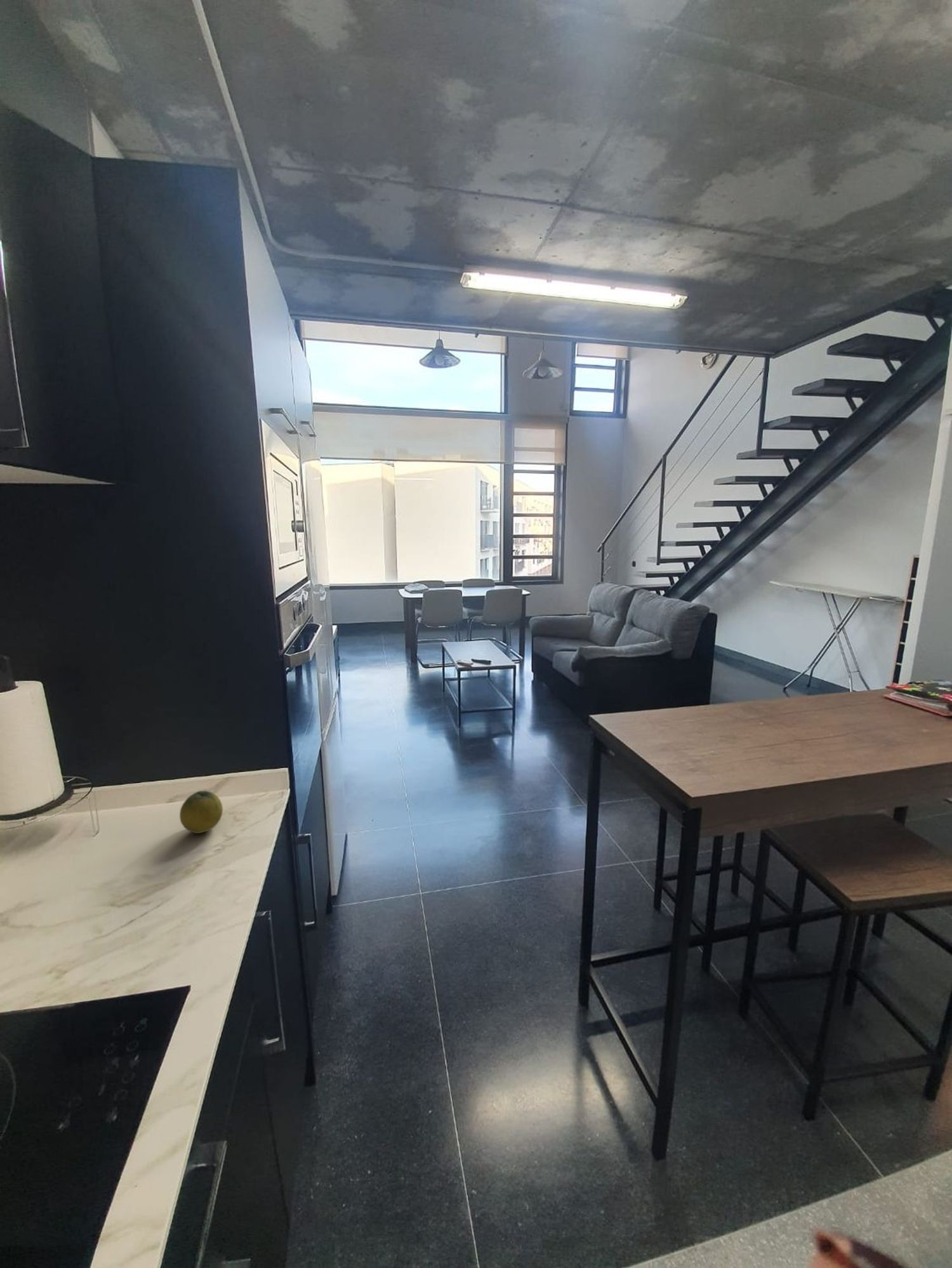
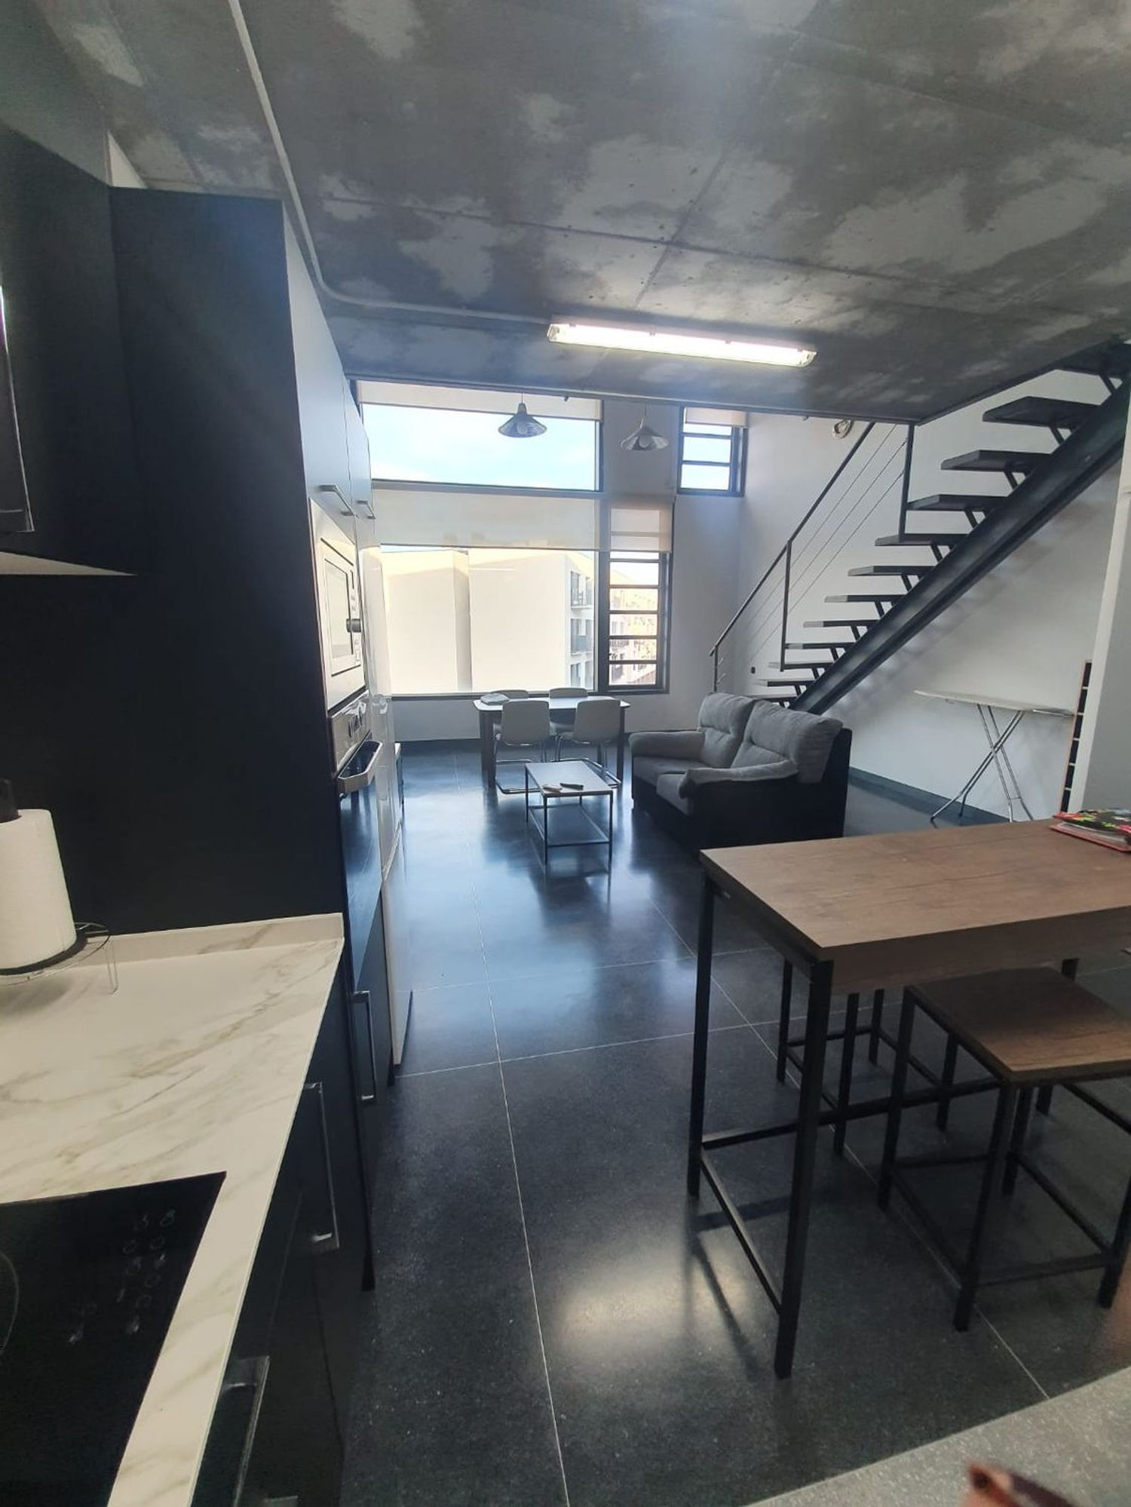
- fruit [179,790,223,834]
